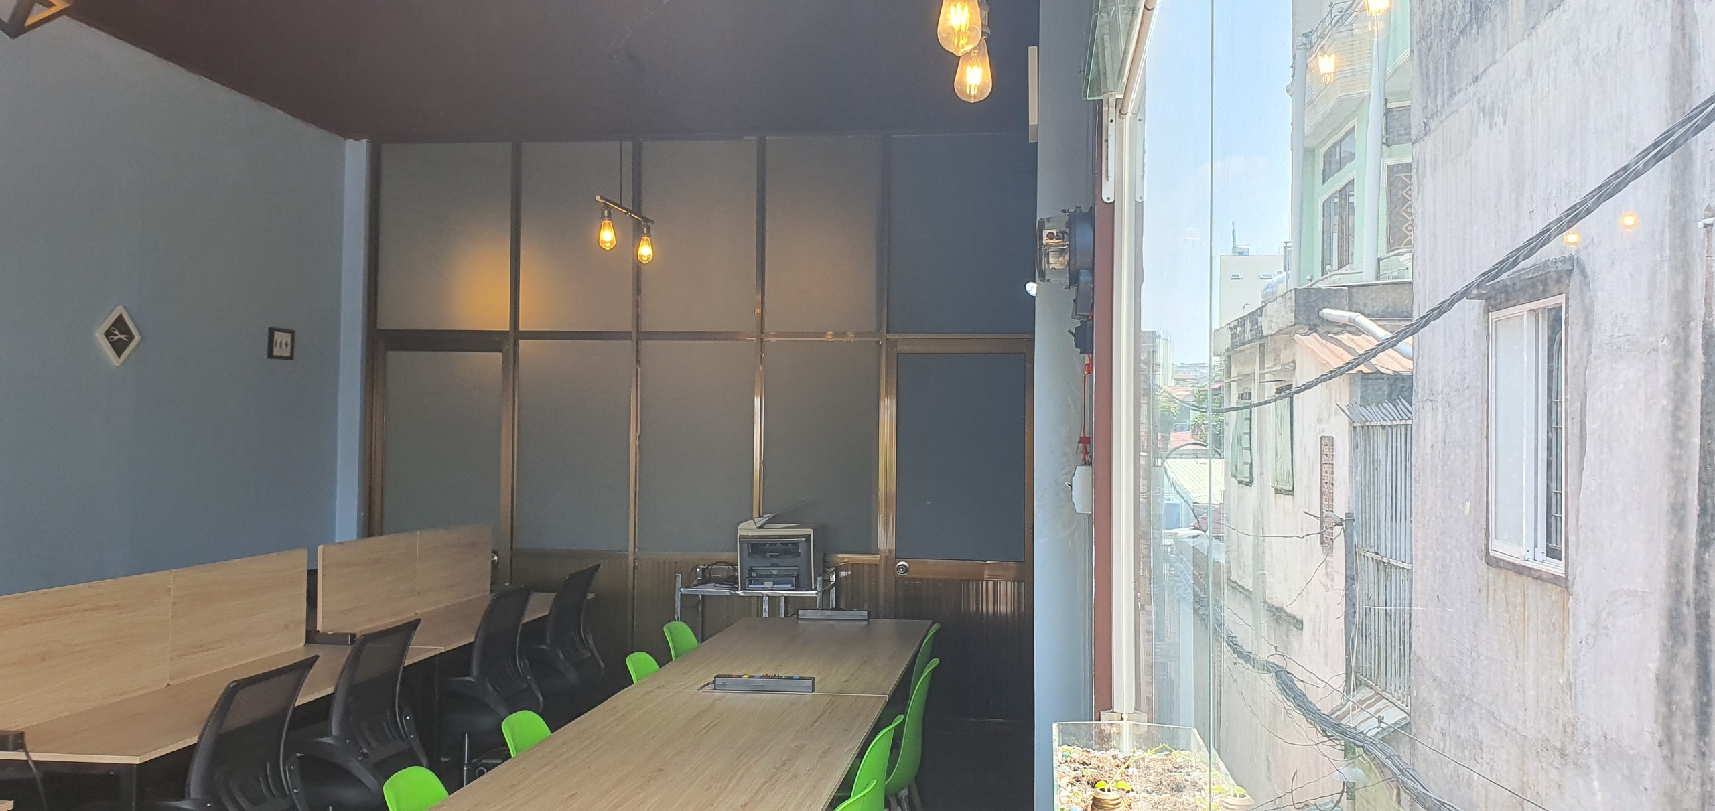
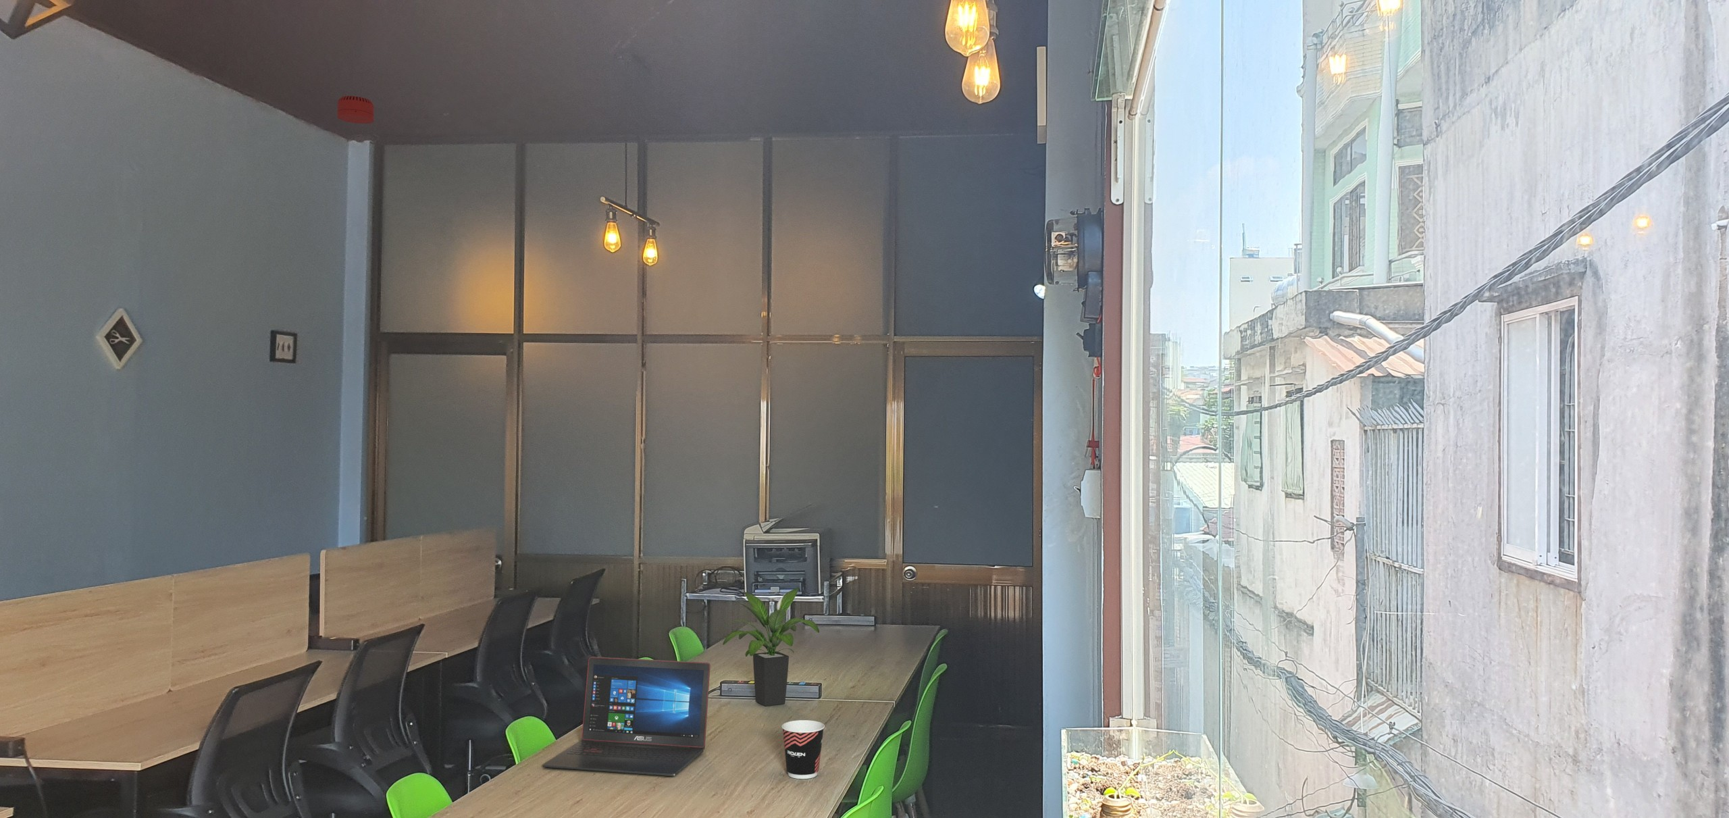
+ laptop [543,656,711,777]
+ smoke detector [337,95,375,125]
+ cup [781,720,825,779]
+ potted plant [722,586,820,707]
